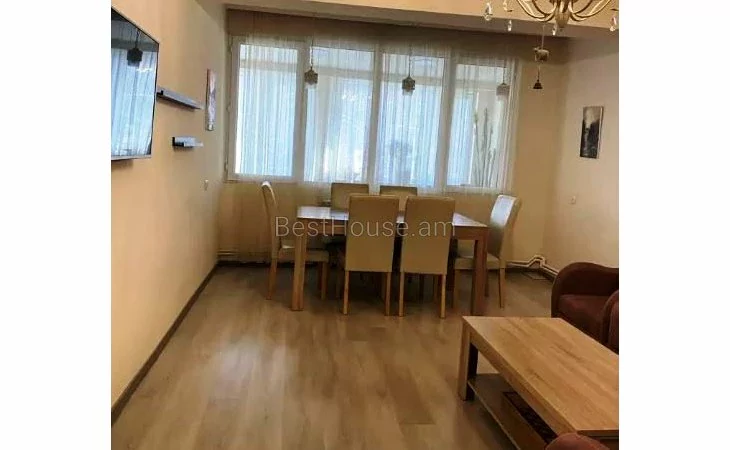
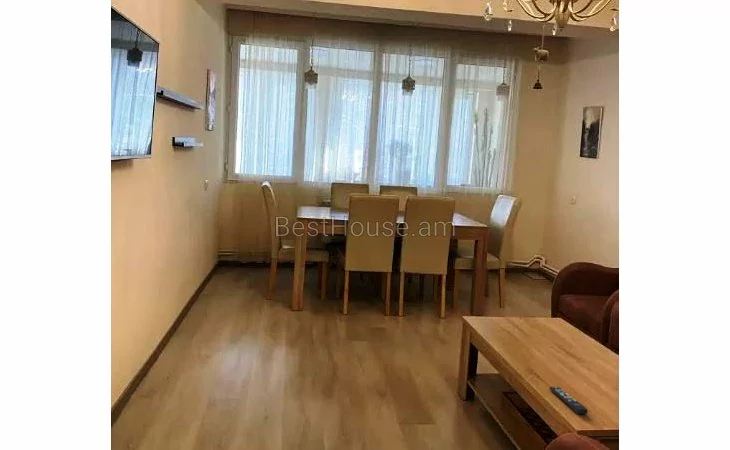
+ remote control [549,386,589,415]
